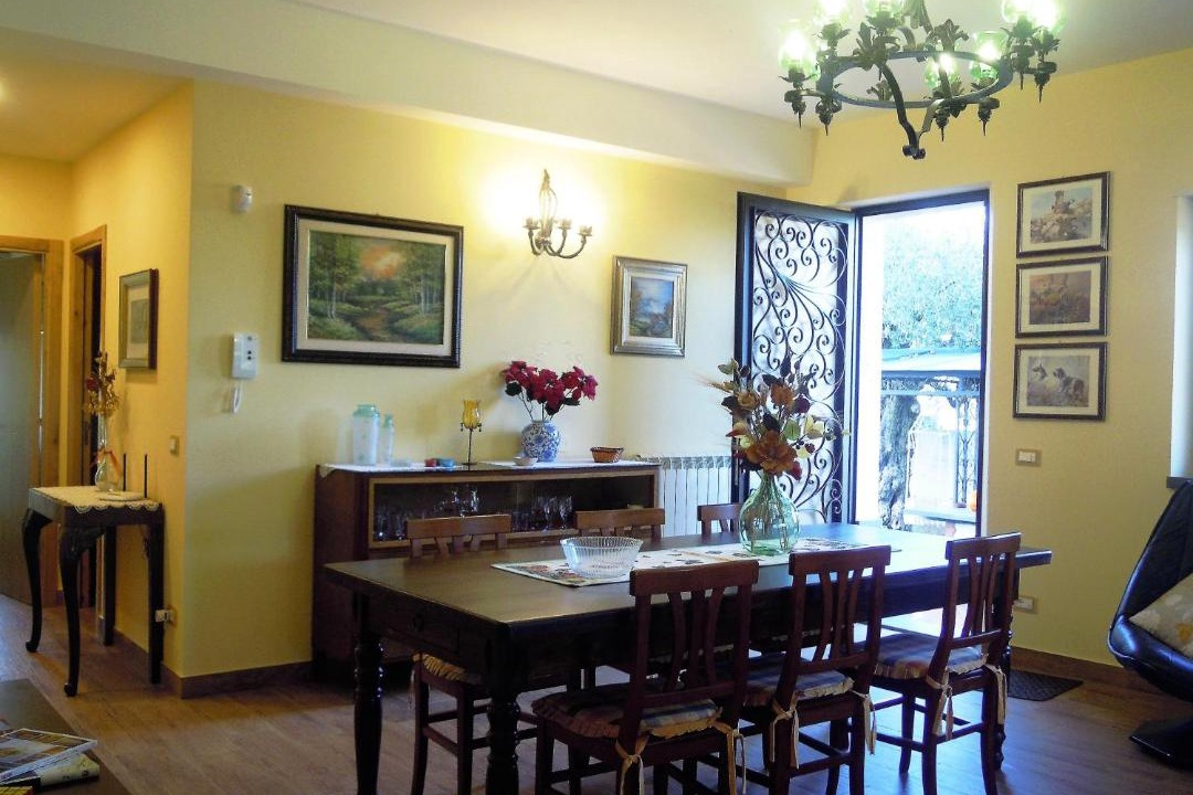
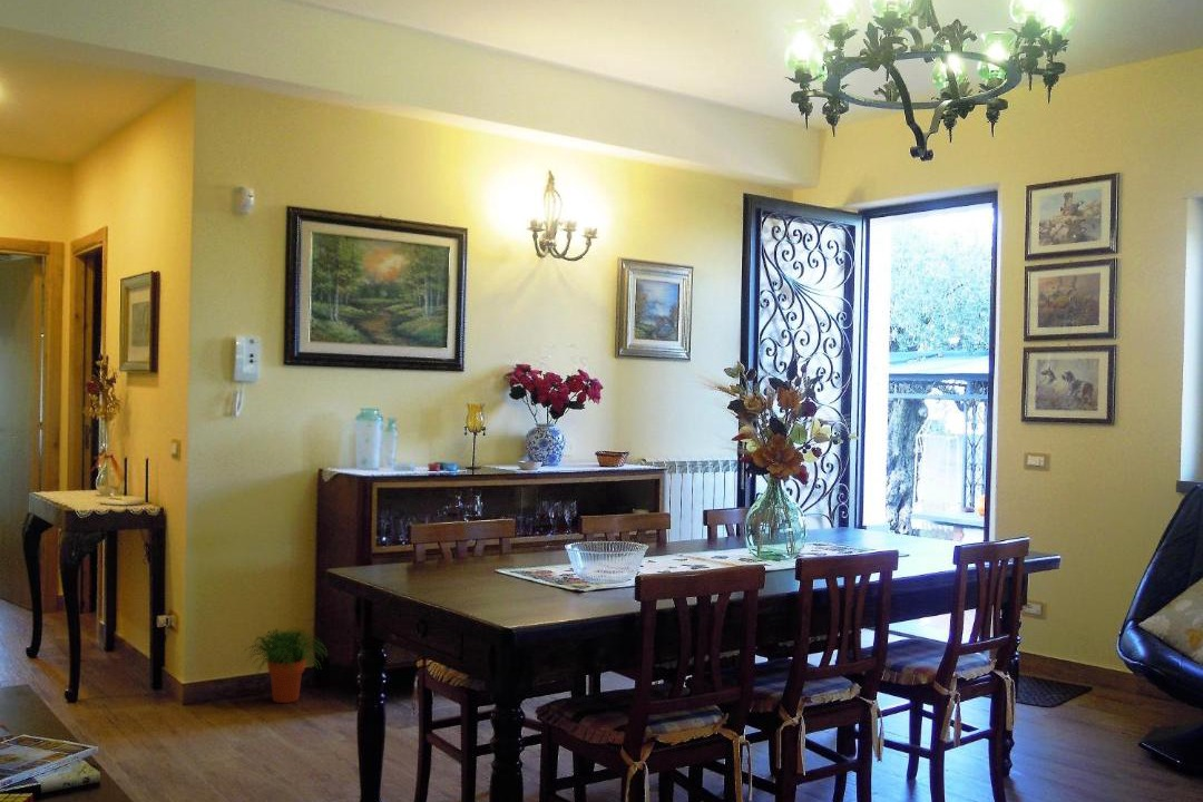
+ potted plant [244,626,330,704]
